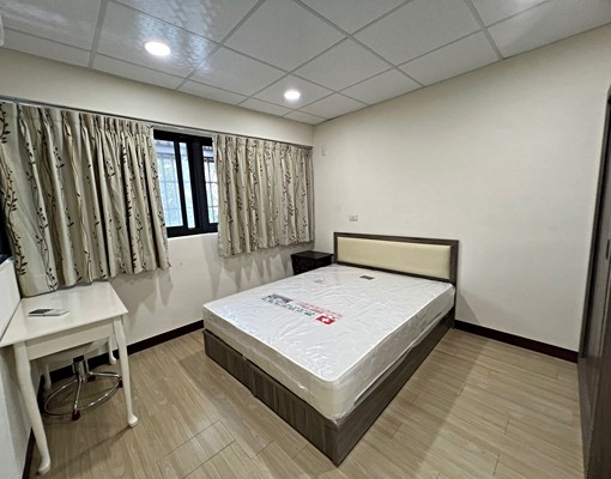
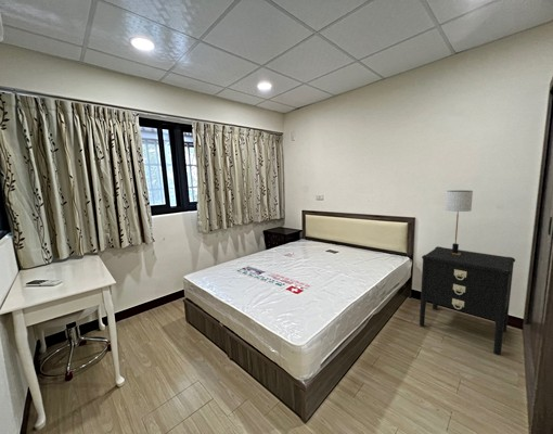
+ nightstand [419,245,516,356]
+ table lamp [445,190,474,255]
